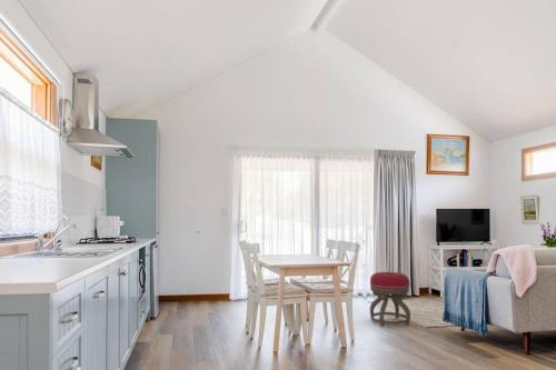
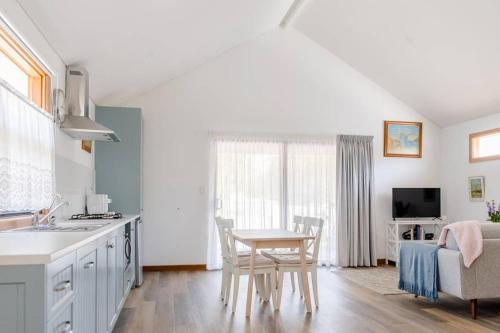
- stool [369,271,411,328]
